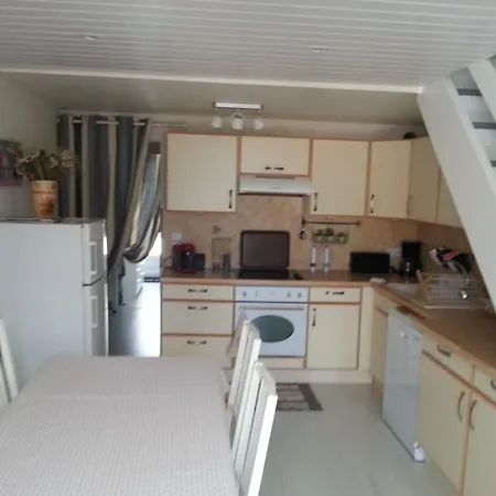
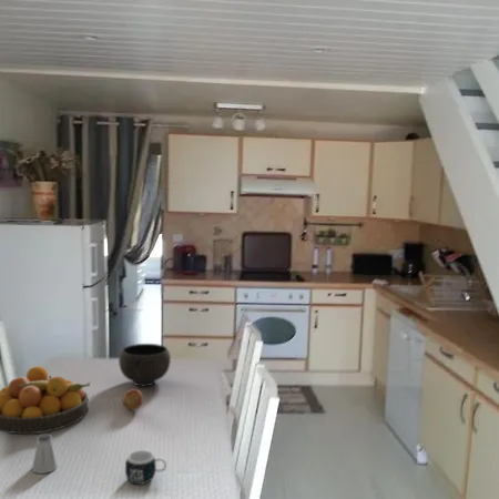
+ bowl [118,343,172,387]
+ apple [121,388,144,413]
+ mug [124,449,167,486]
+ saltshaker [31,432,59,475]
+ fruit bowl [0,365,91,435]
